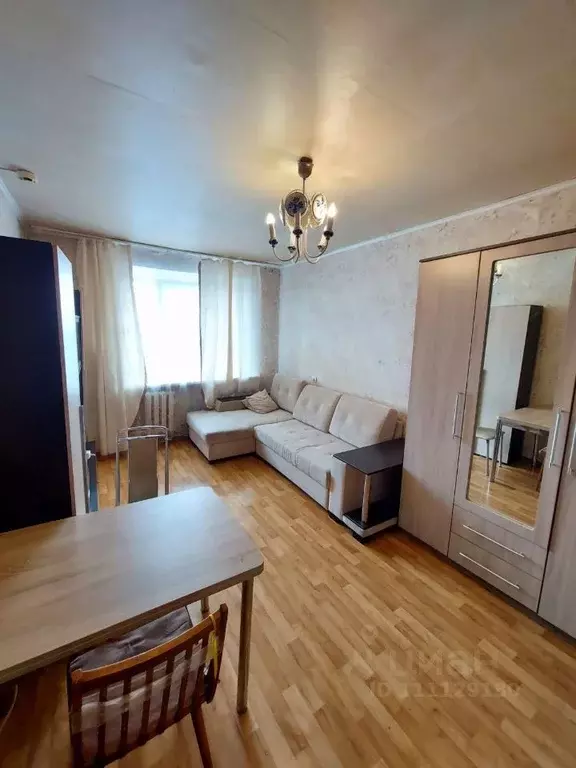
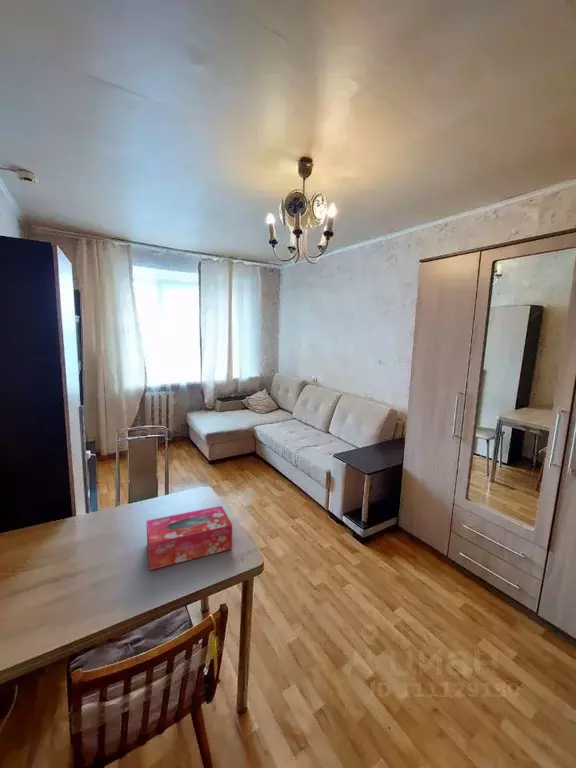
+ tissue box [146,505,233,571]
